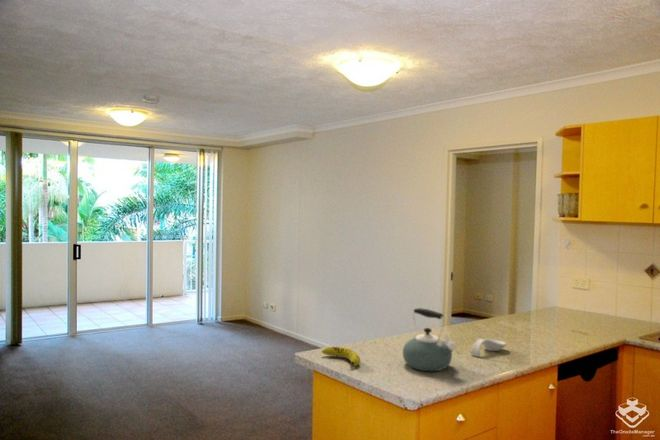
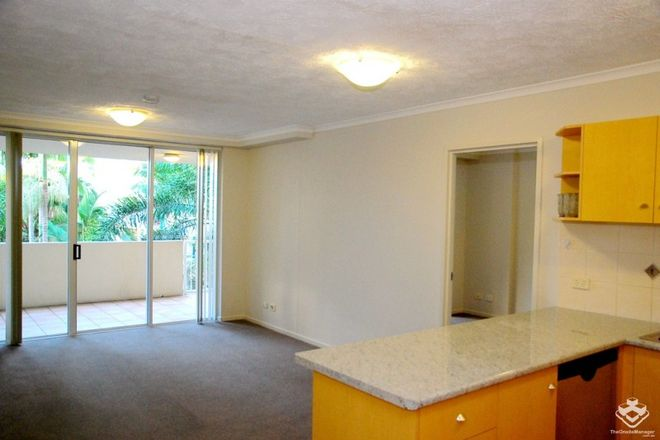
- spoon rest [470,337,507,358]
- kettle [402,307,457,372]
- fruit [321,346,361,367]
